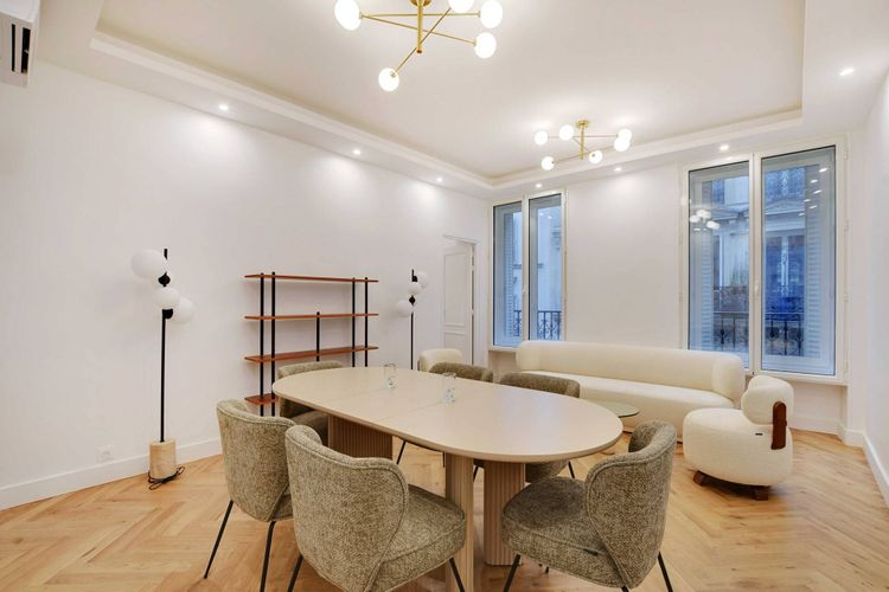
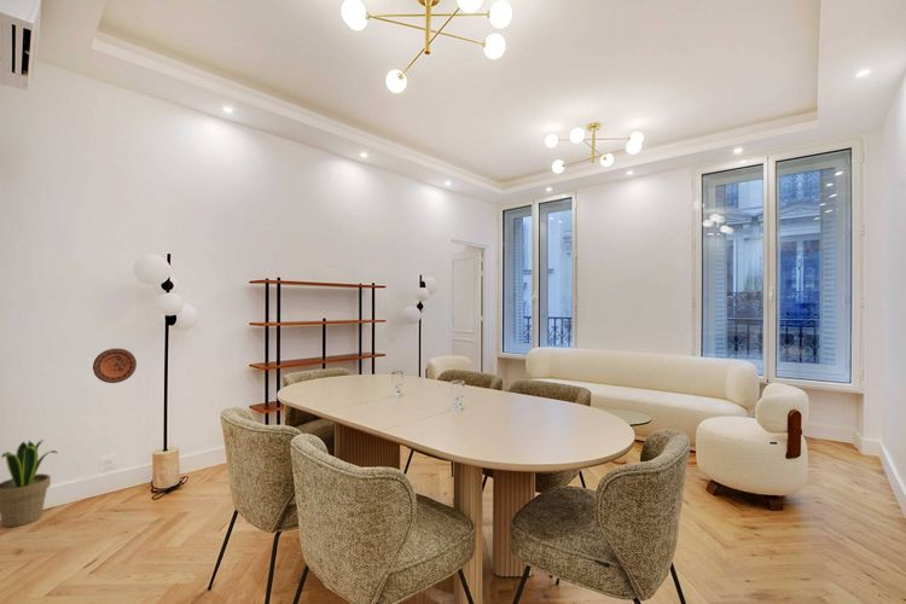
+ decorative plate [92,347,138,384]
+ potted plant [0,439,58,528]
